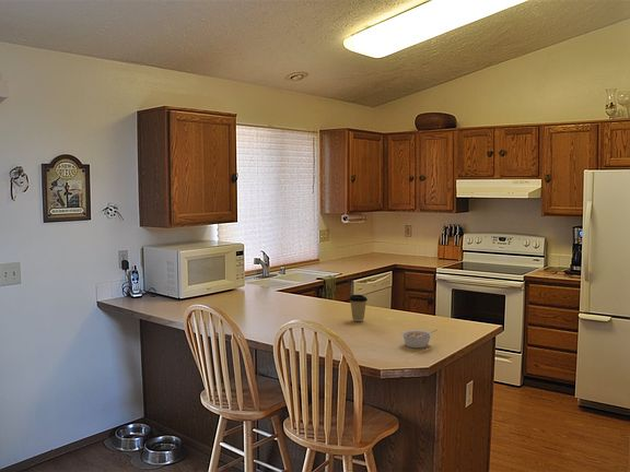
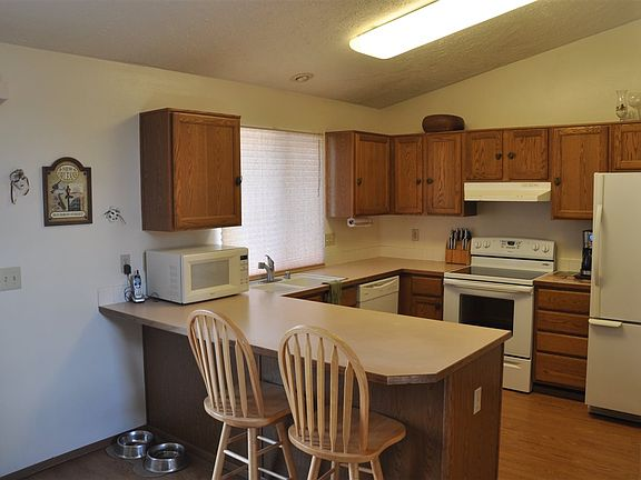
- legume [400,329,439,350]
- coffee cup [348,294,369,322]
